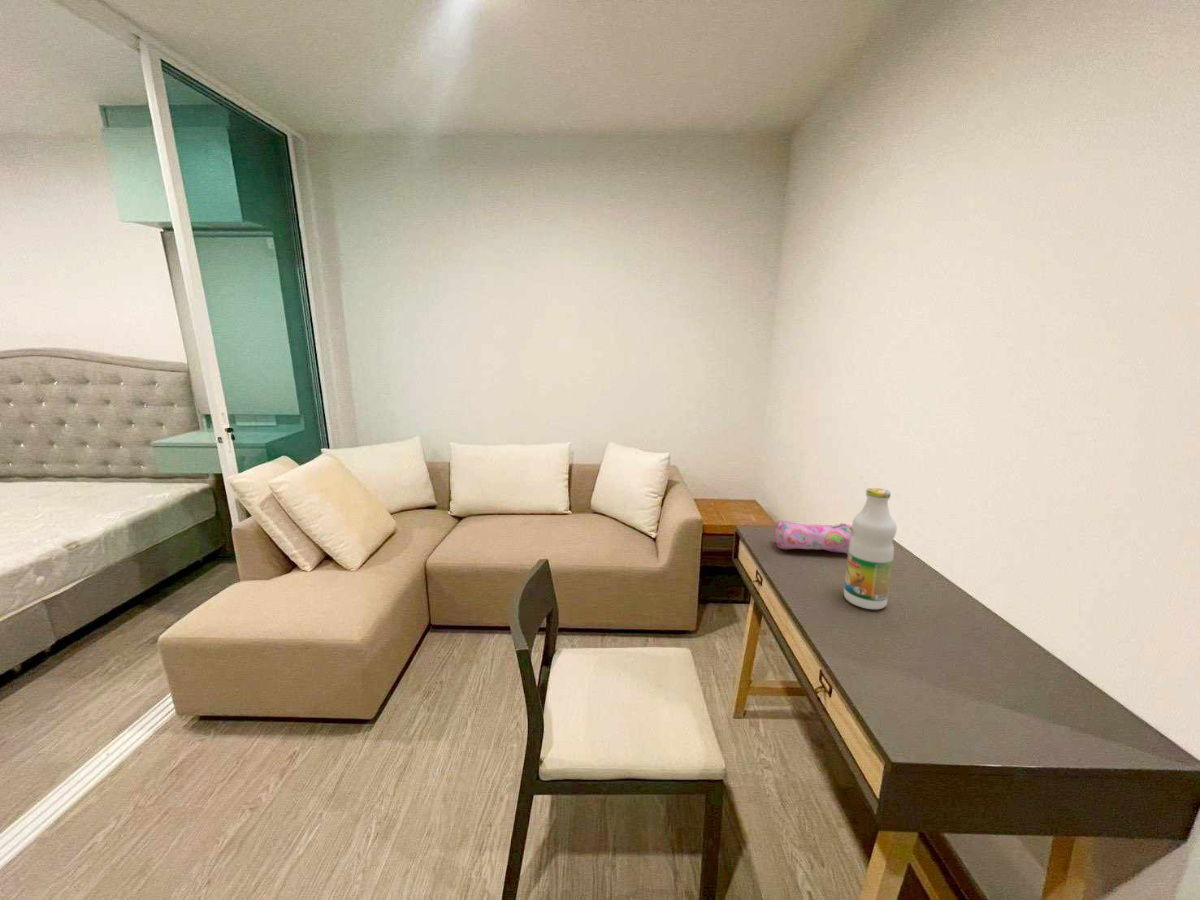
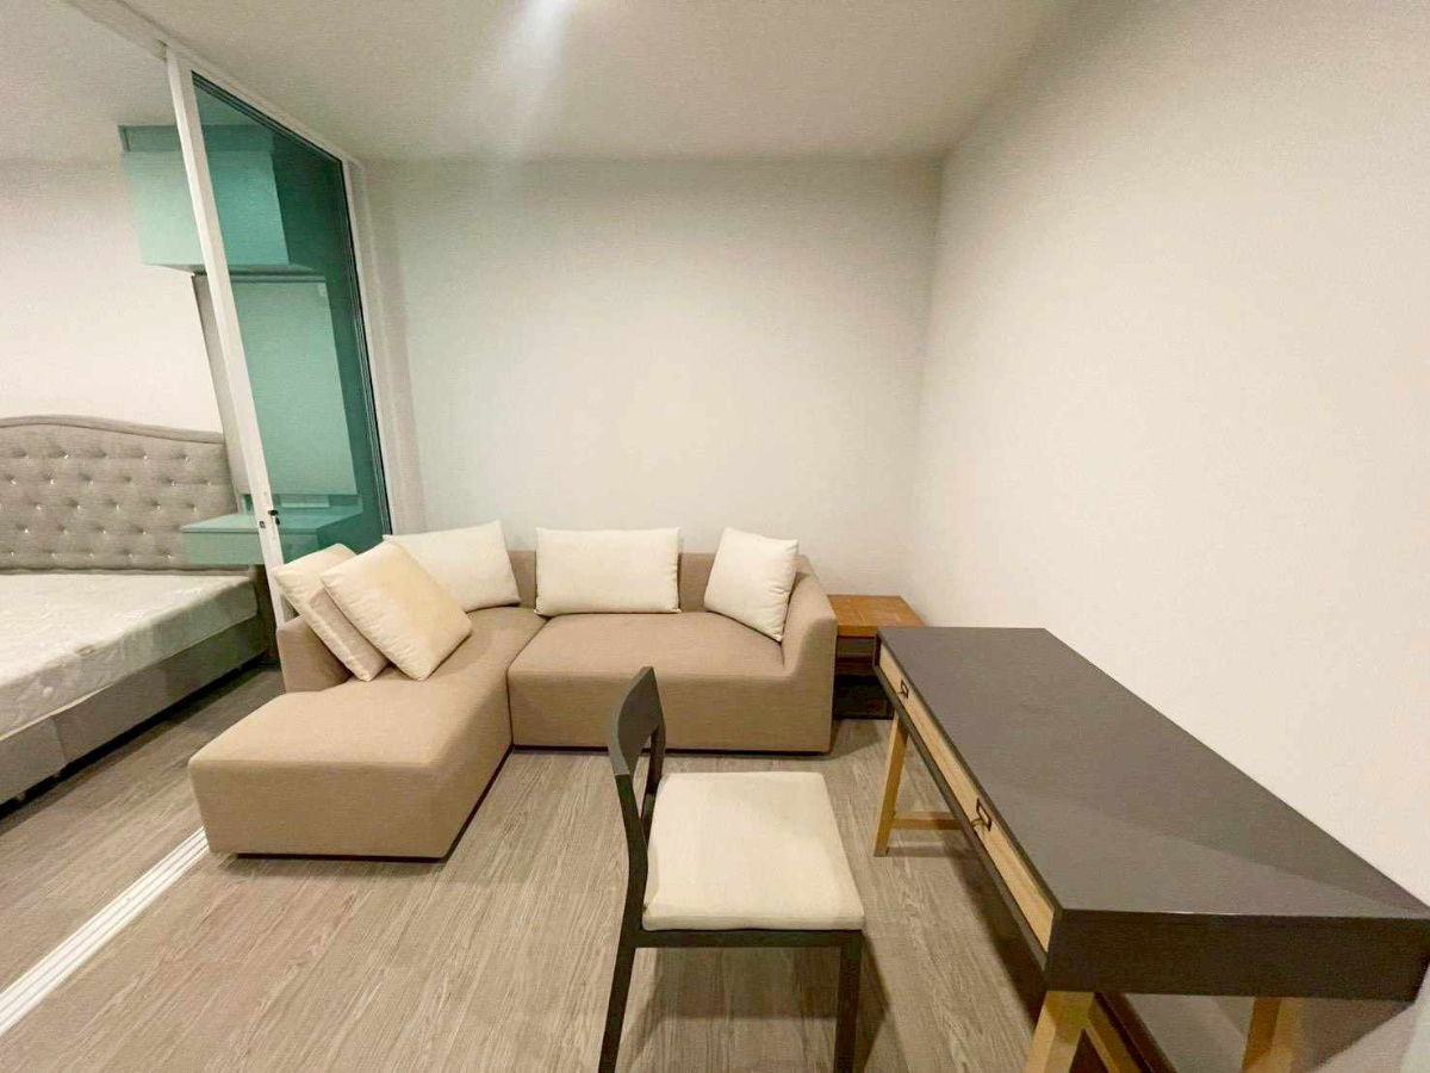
- bottle [843,487,897,610]
- pencil case [774,519,853,555]
